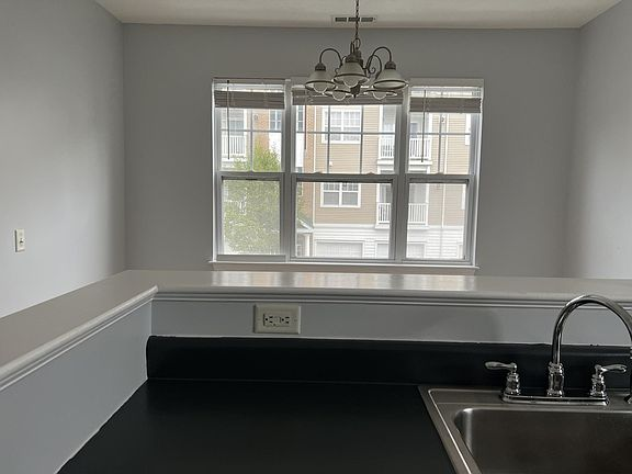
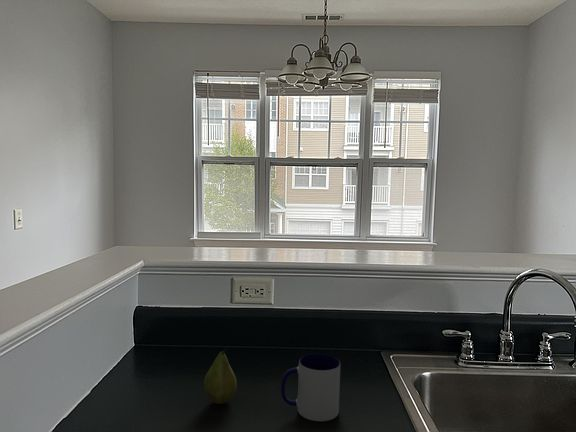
+ fruit [203,347,238,405]
+ mug [280,353,341,422]
